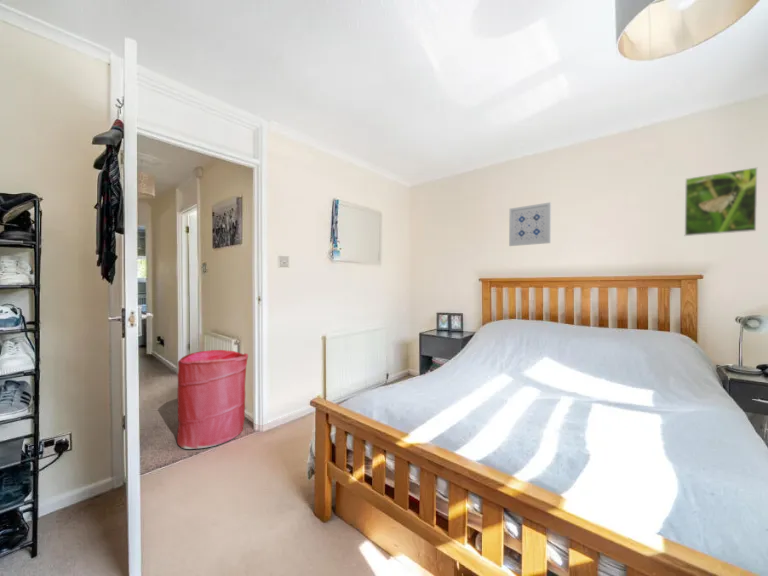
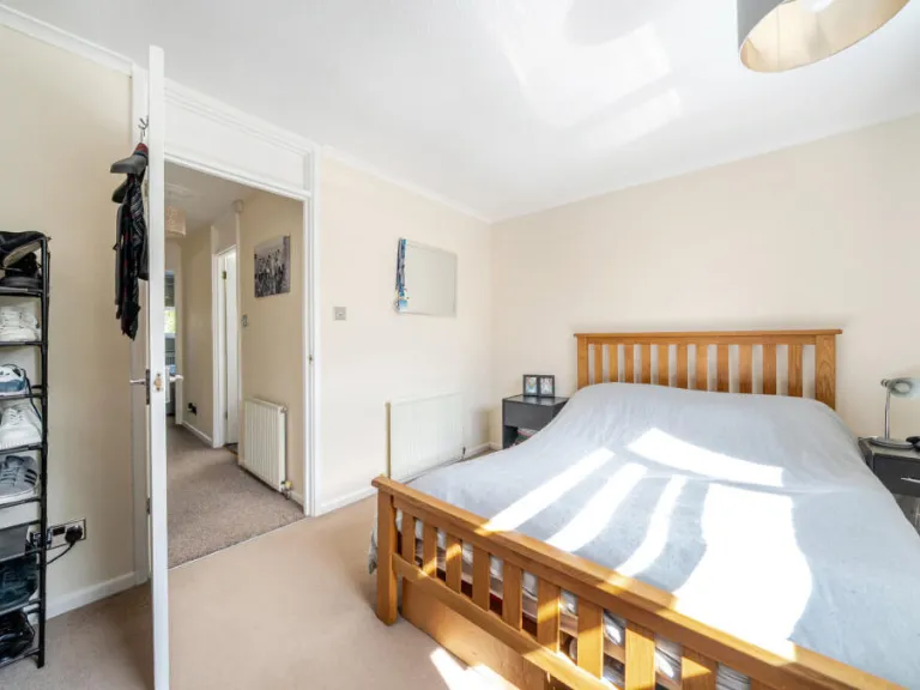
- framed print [684,166,758,237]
- laundry hamper [176,349,249,450]
- wall art [508,201,552,247]
